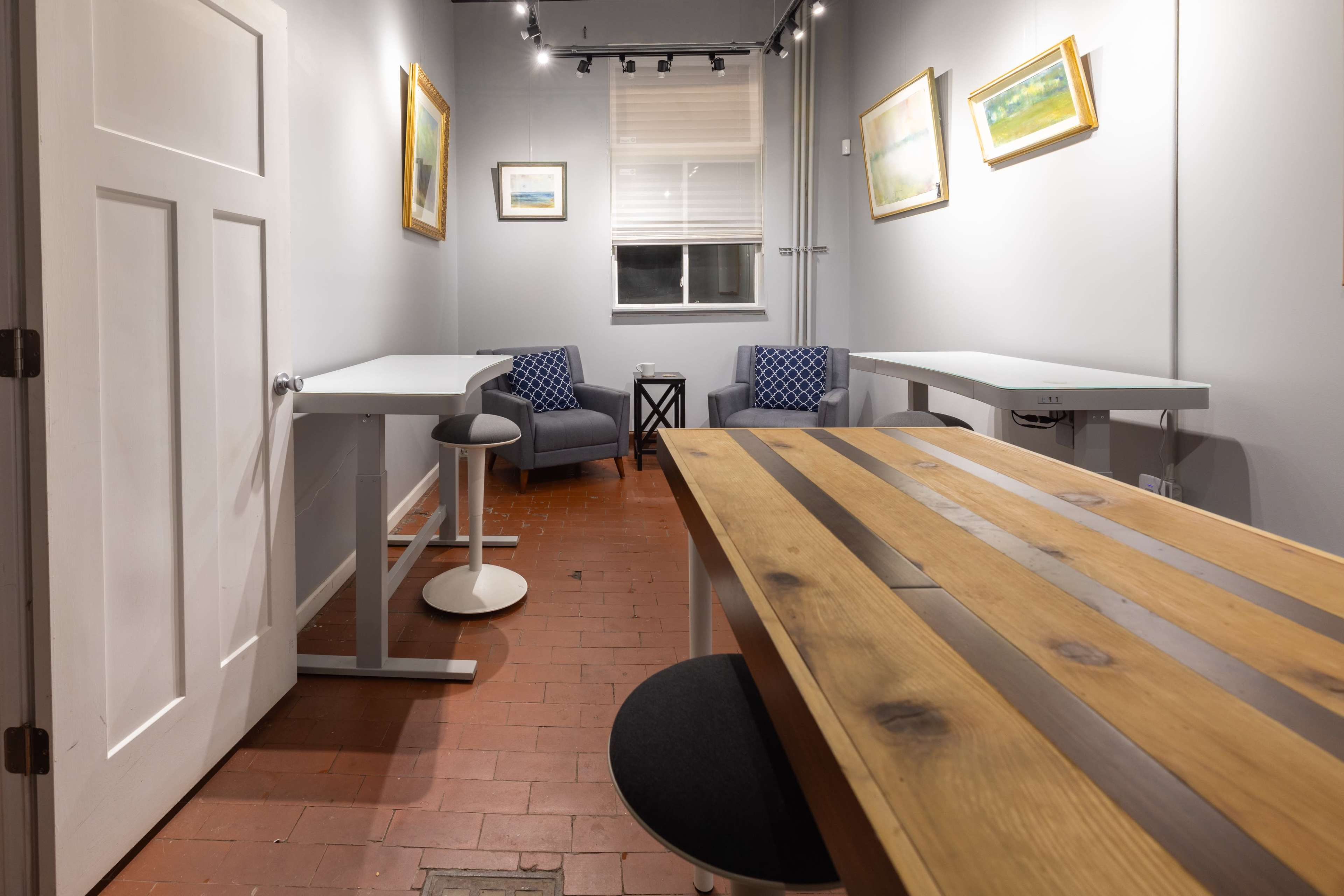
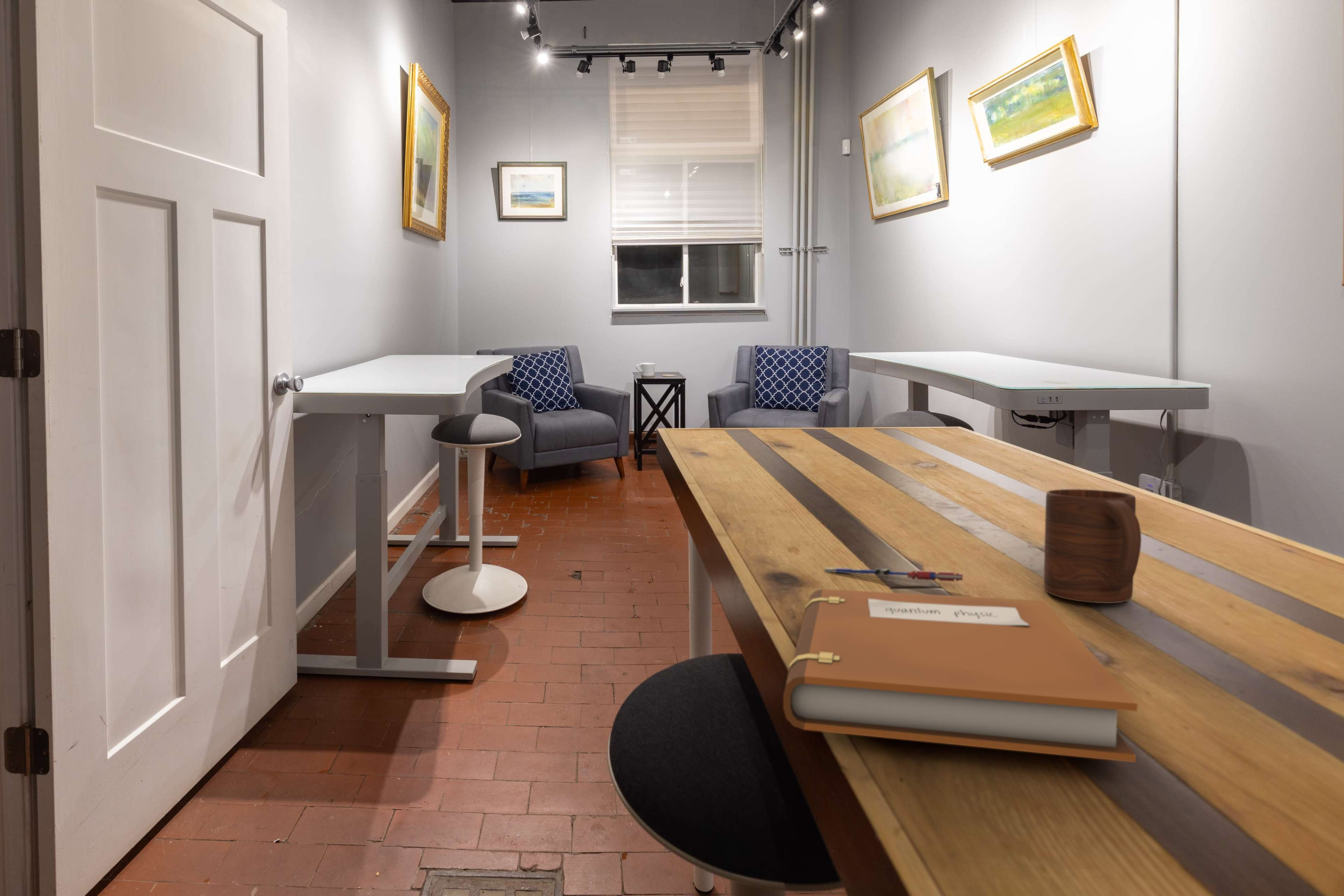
+ cup [1043,489,1142,604]
+ pen [824,568,964,582]
+ notebook [783,589,1138,763]
